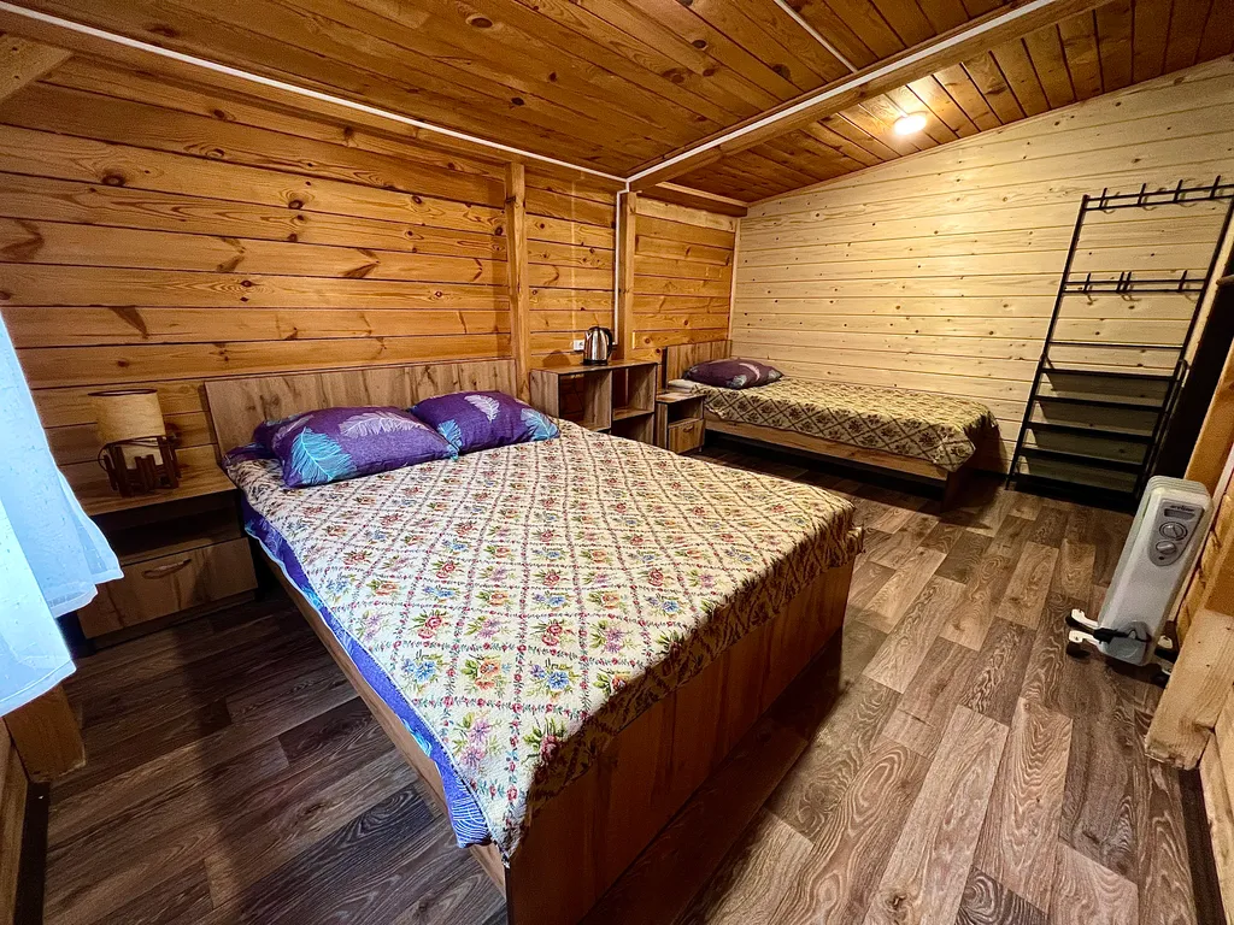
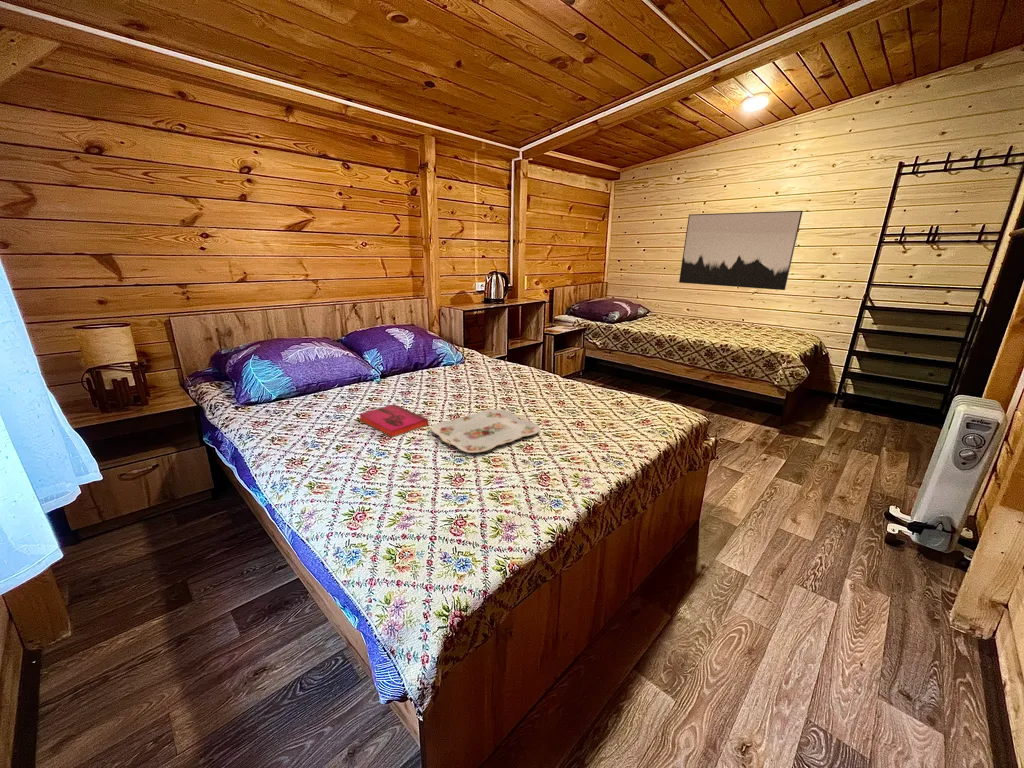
+ wall art [678,210,804,291]
+ hardback book [358,403,429,439]
+ serving tray [431,408,541,454]
